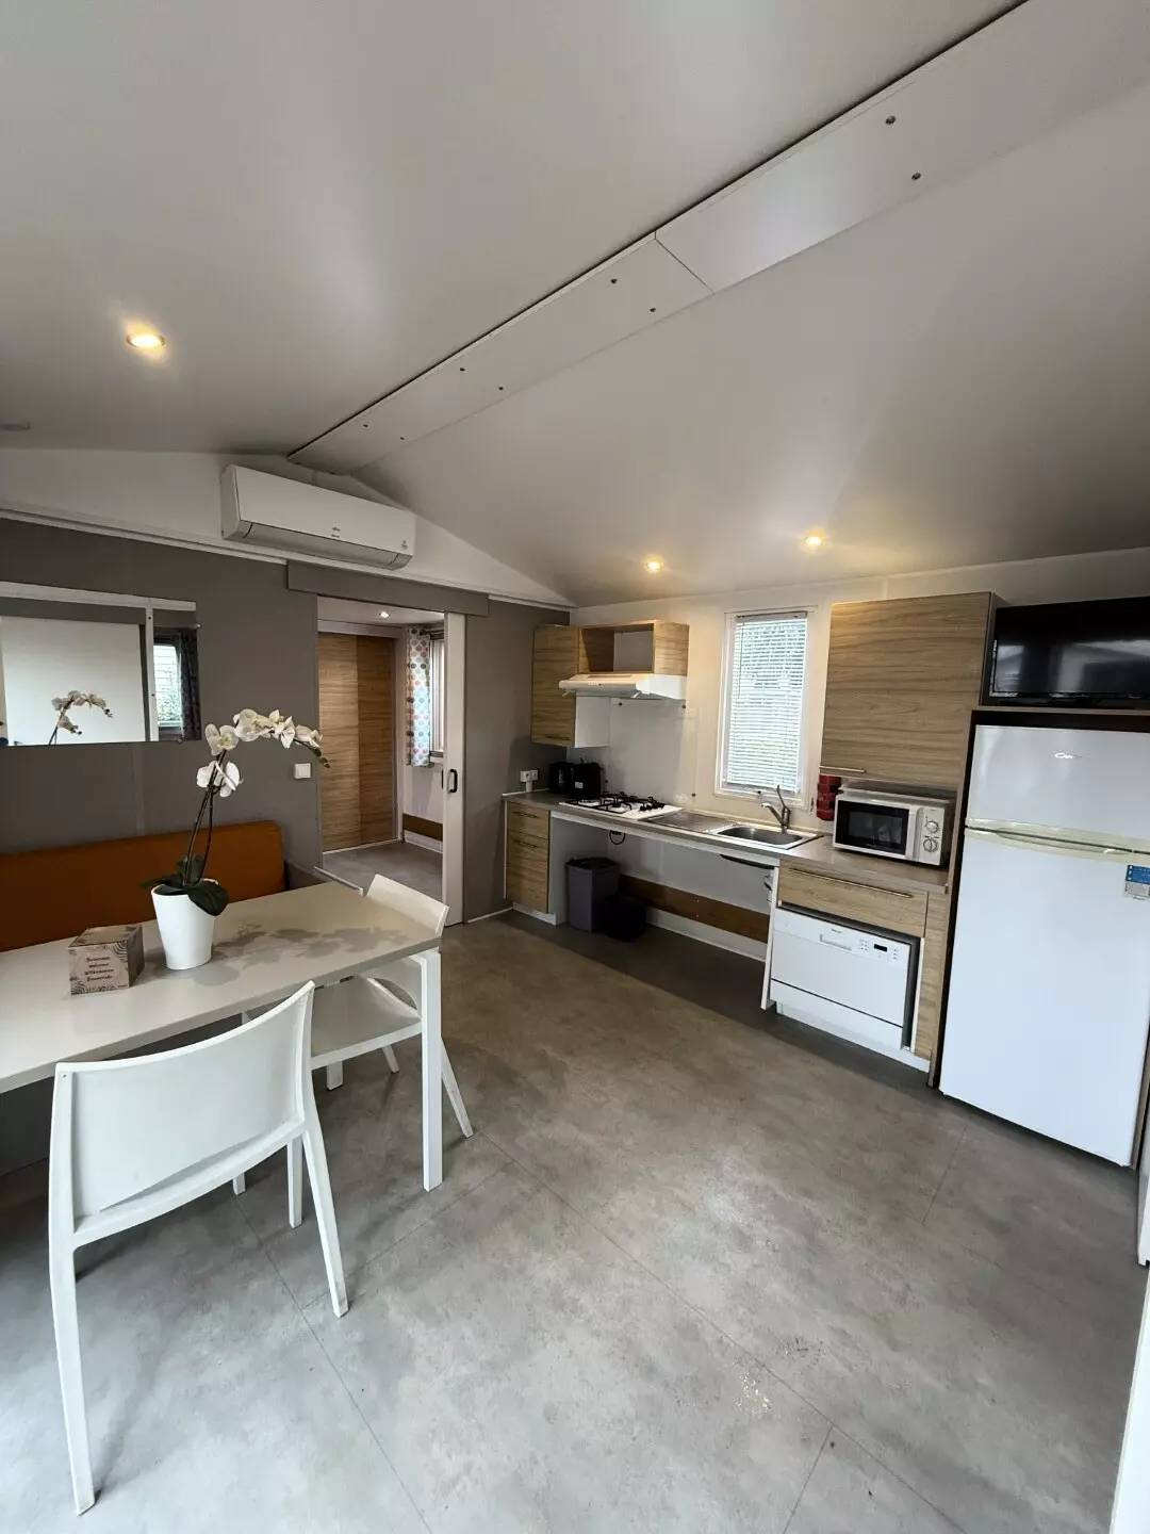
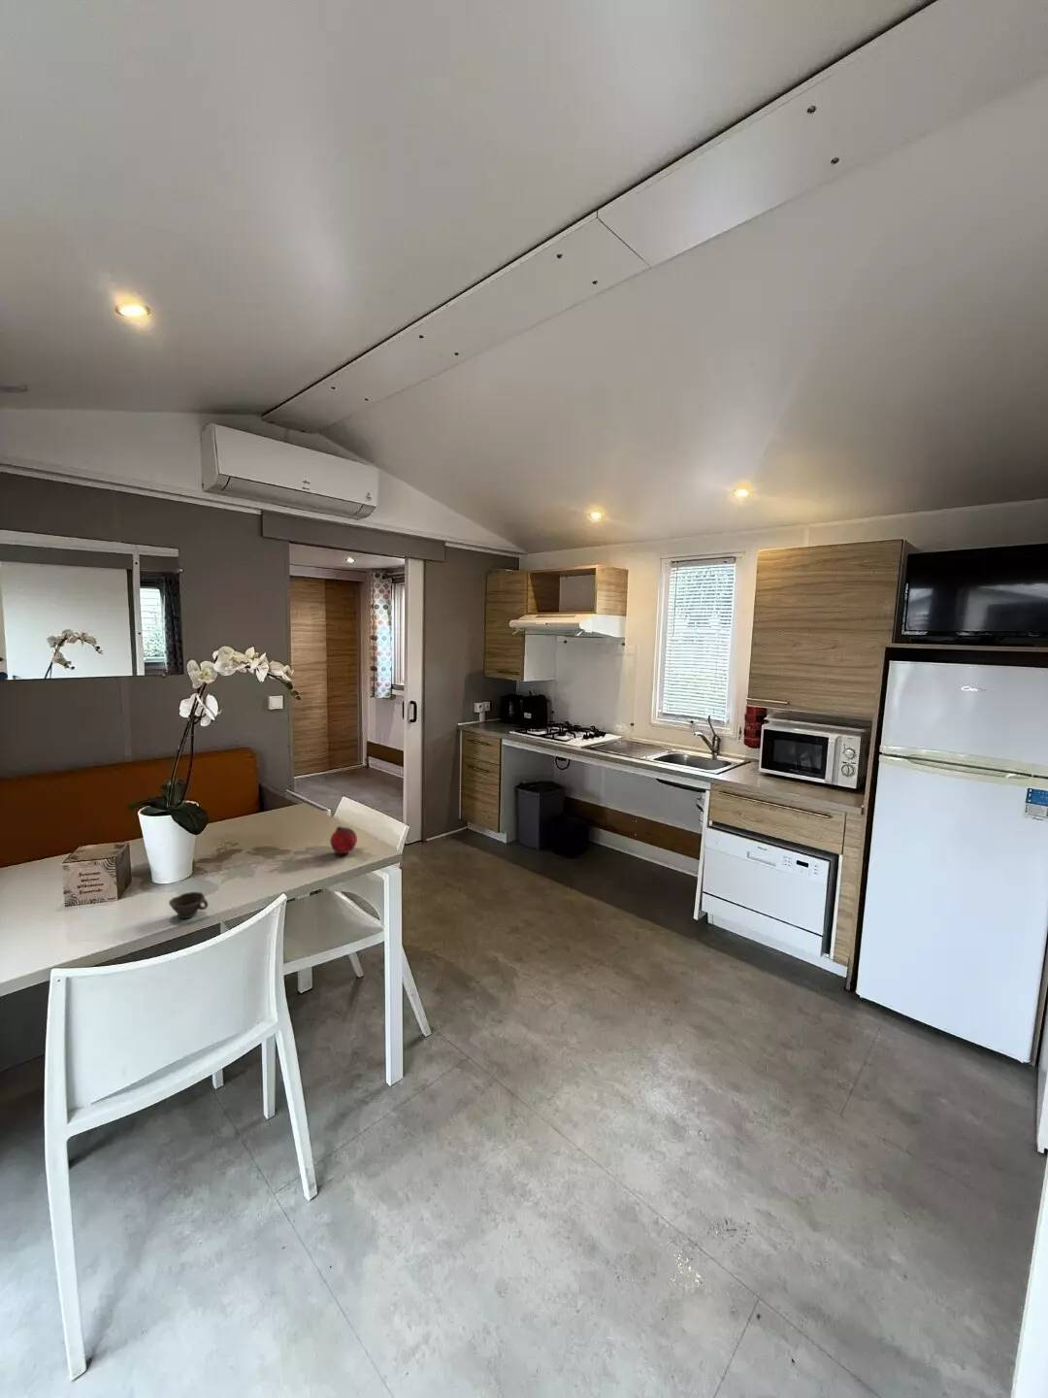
+ cup [167,892,209,919]
+ fruit [329,826,358,855]
